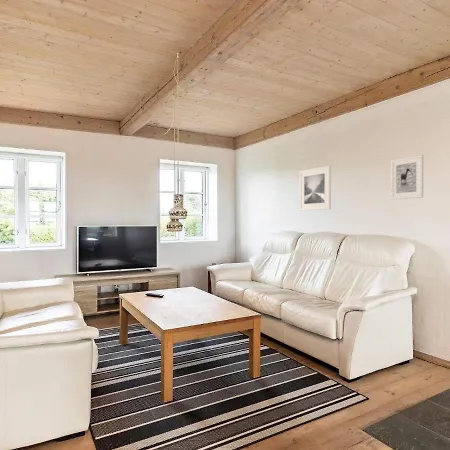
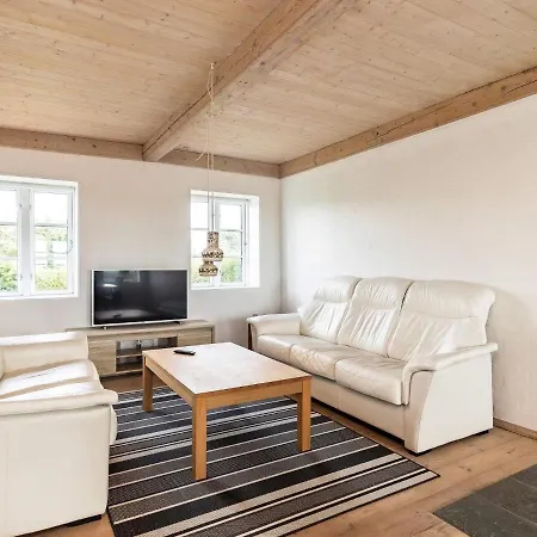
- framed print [299,165,332,212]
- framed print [390,154,424,200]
